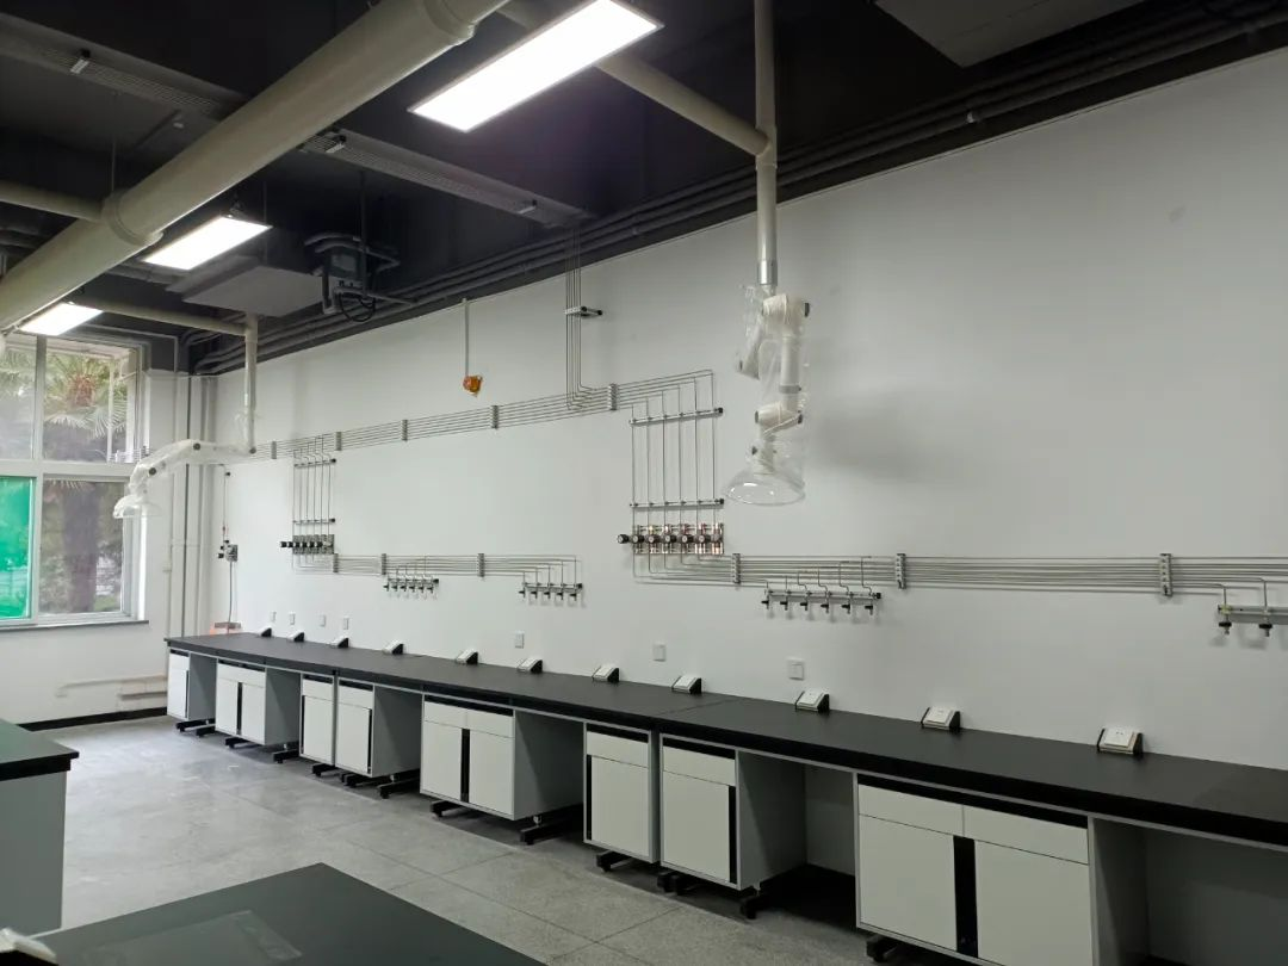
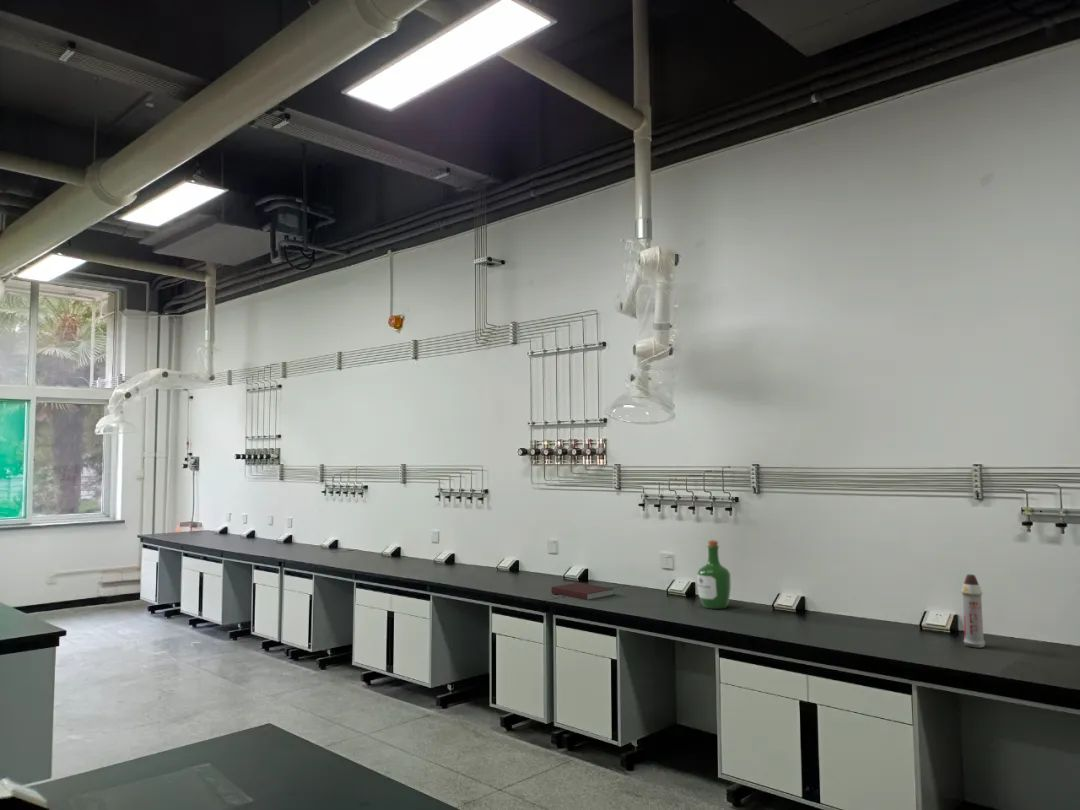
+ spray bottle [960,574,986,648]
+ wine bottle [696,539,732,610]
+ notebook [550,581,614,601]
